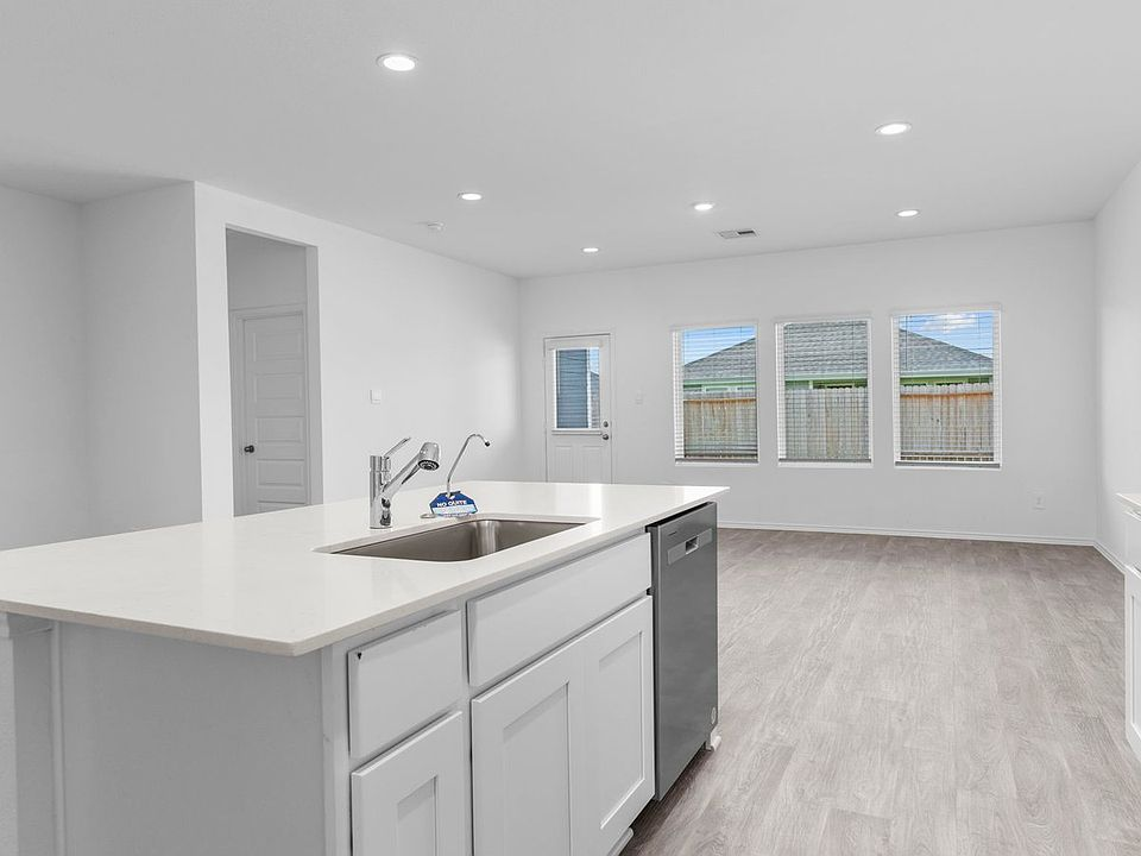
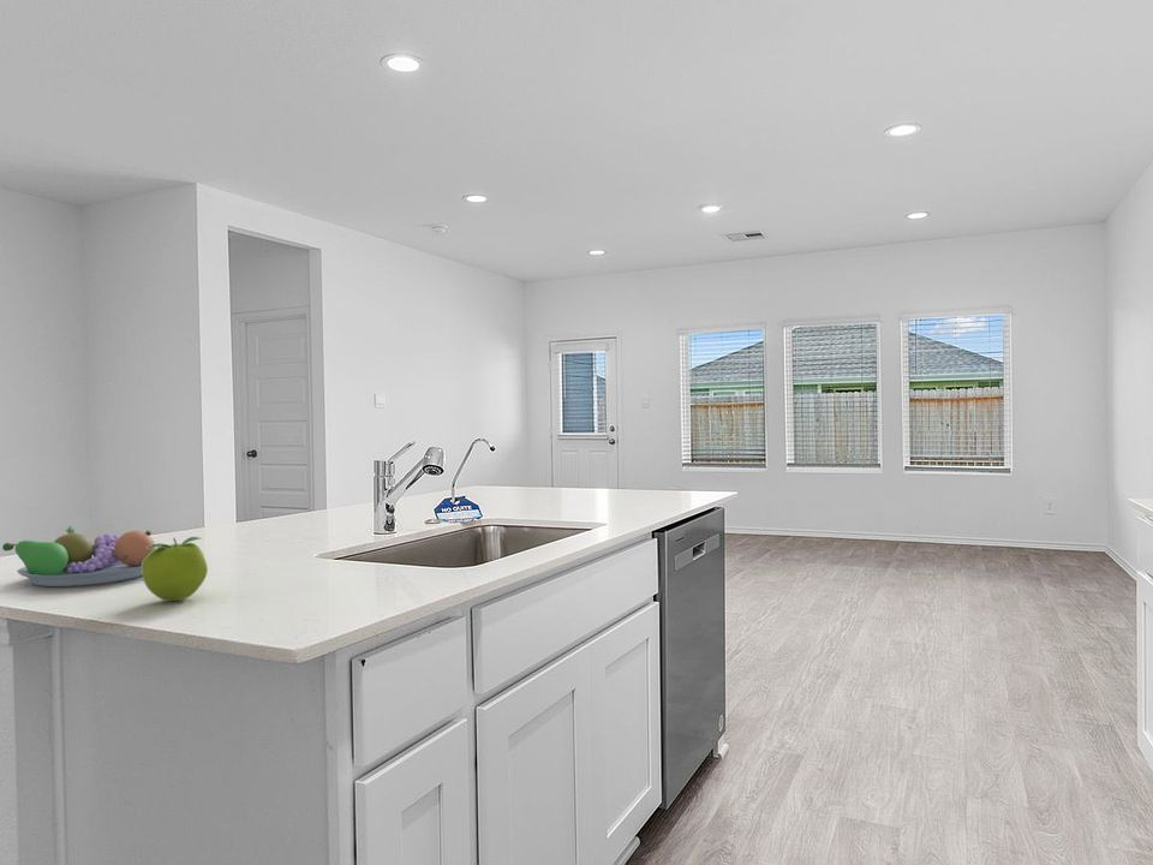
+ fruit [142,536,209,602]
+ fruit bowl [1,524,156,587]
